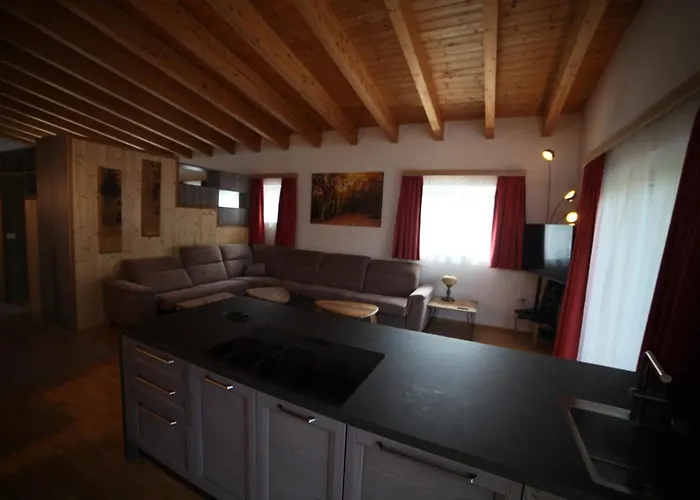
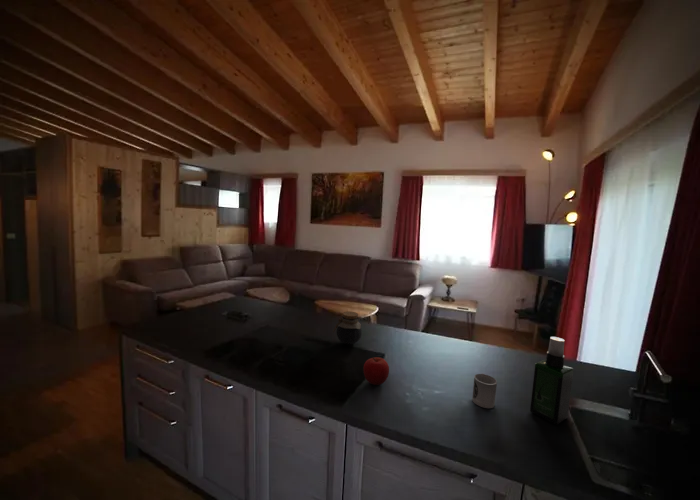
+ fruit [363,357,390,386]
+ spray bottle [529,336,574,426]
+ cup [471,373,498,409]
+ jar [332,310,363,345]
